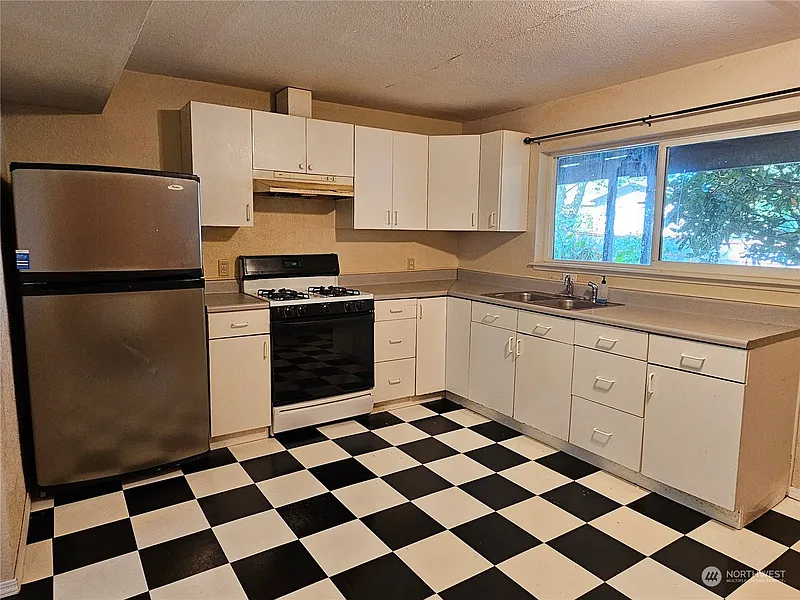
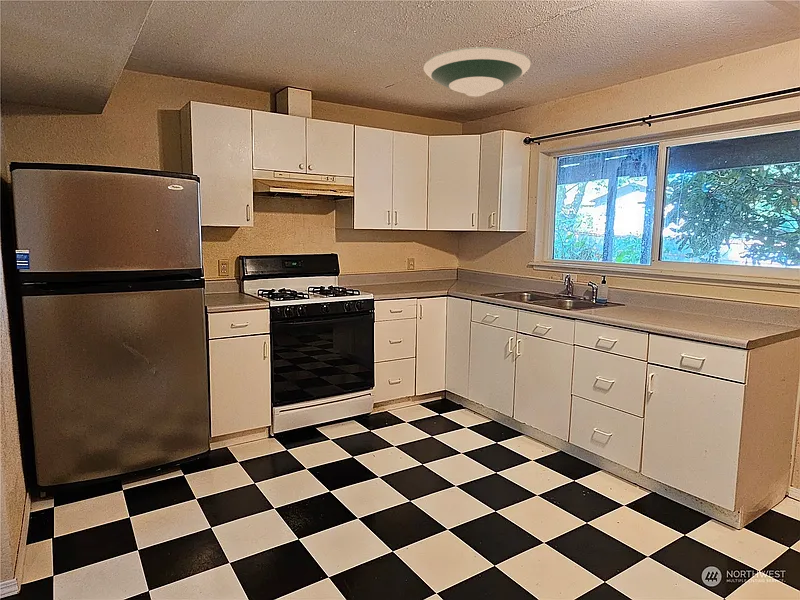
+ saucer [423,46,532,97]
